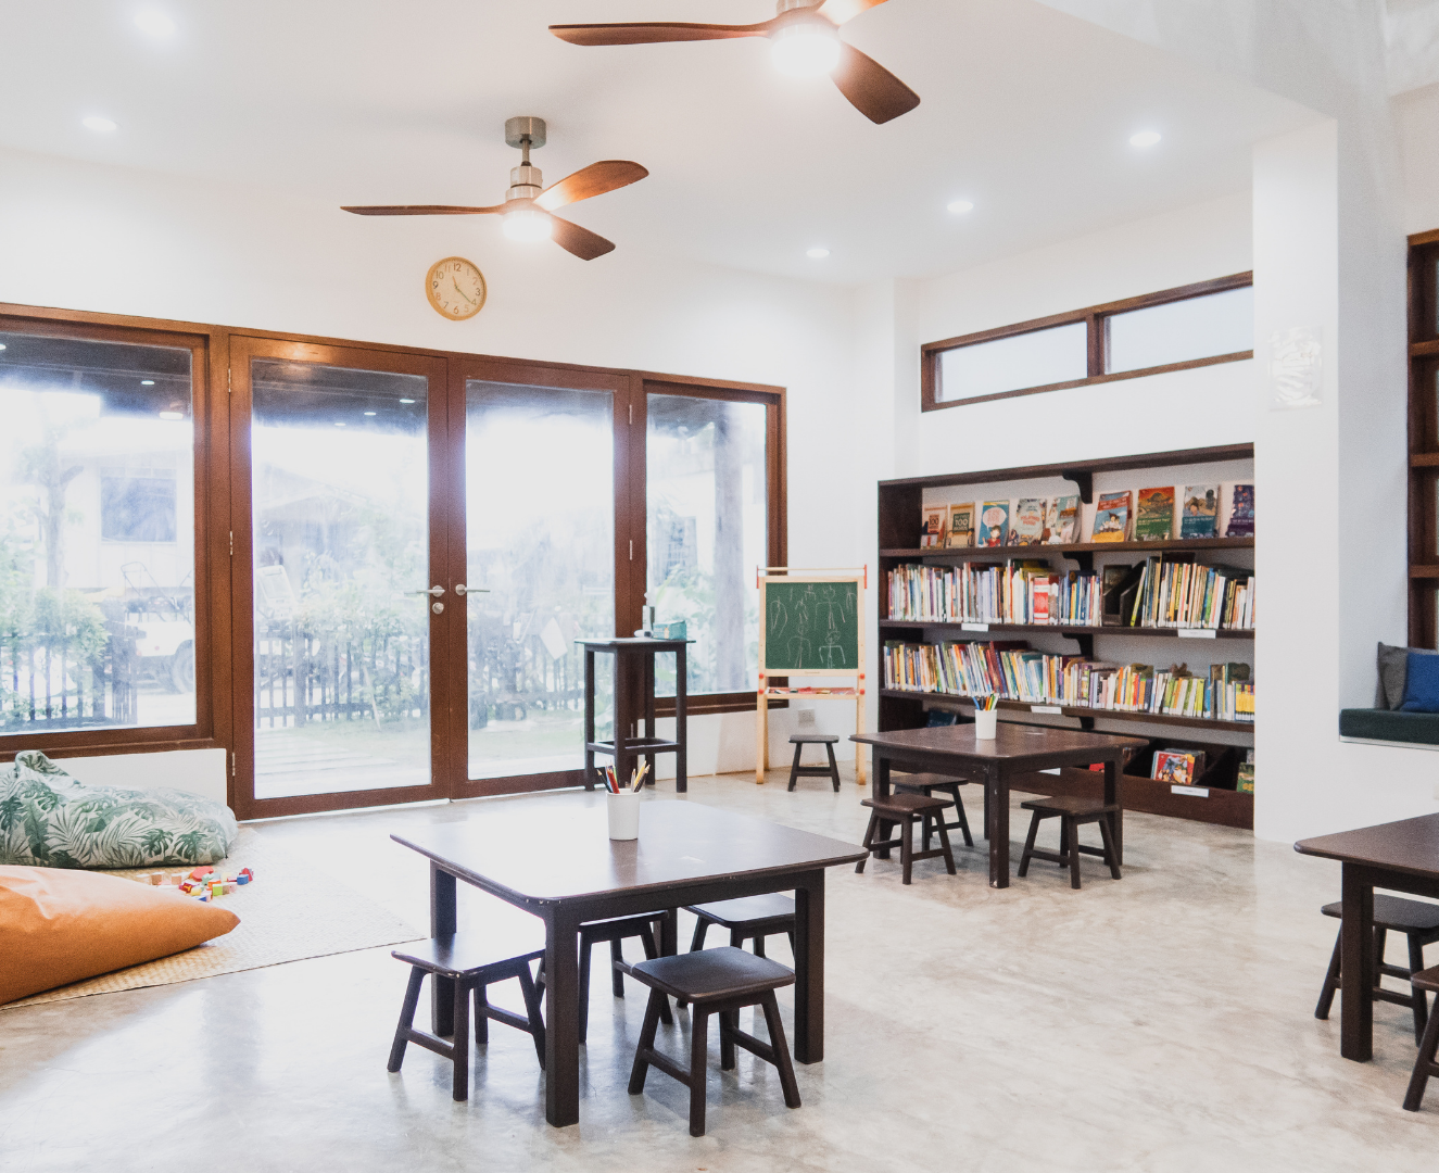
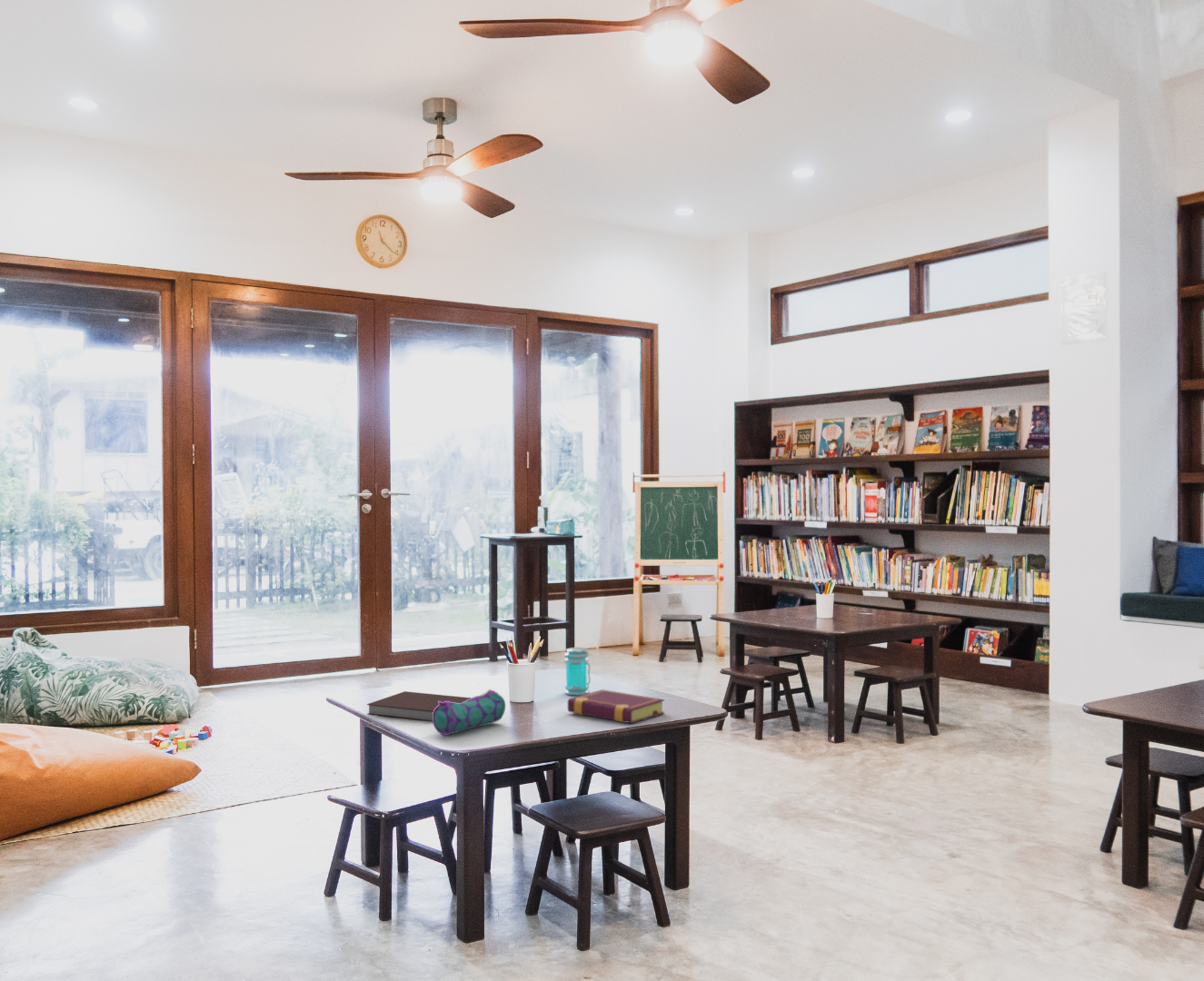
+ pencil case [432,689,506,737]
+ book [567,689,665,724]
+ jar [563,647,592,696]
+ notebook [366,690,472,722]
